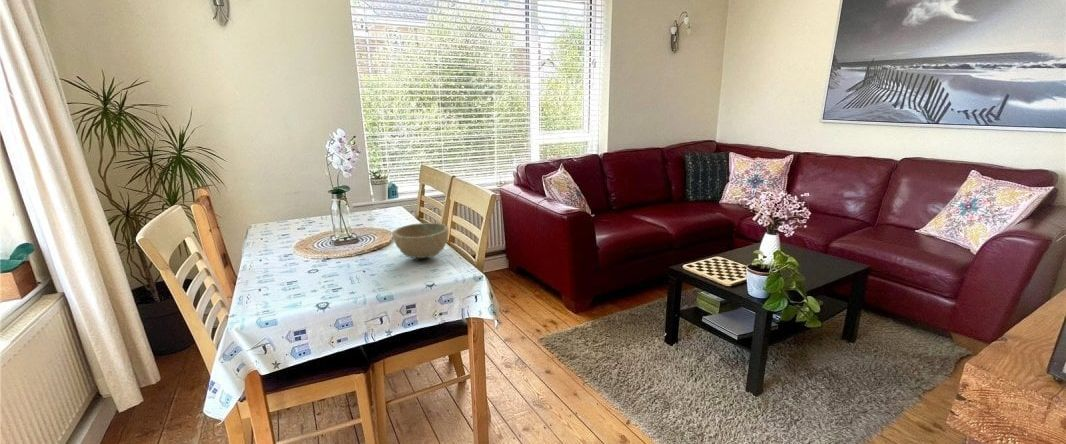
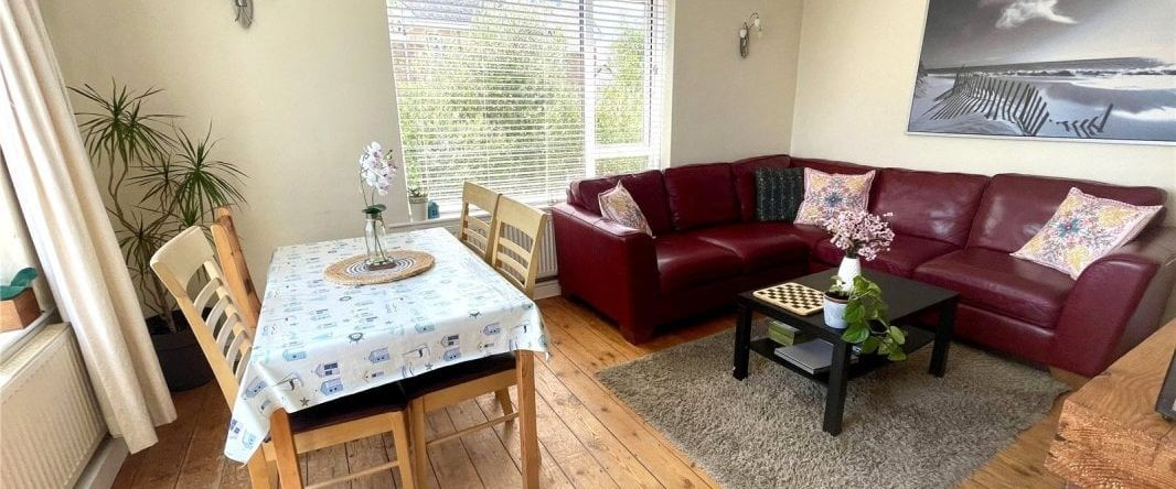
- bowl [391,222,449,259]
